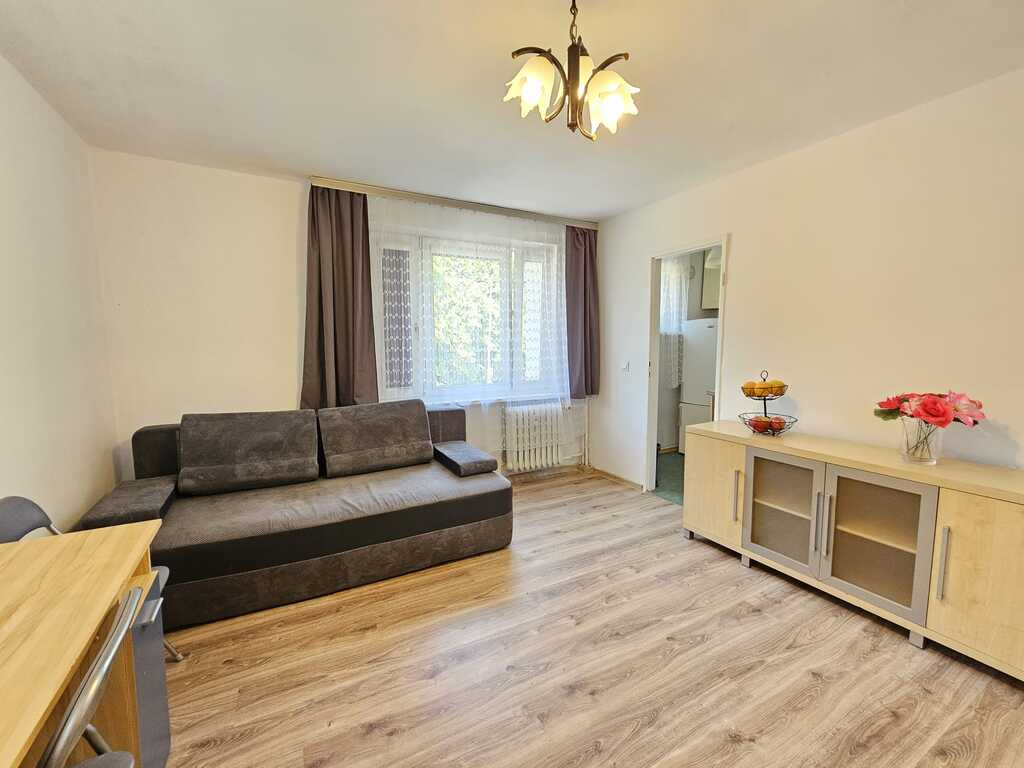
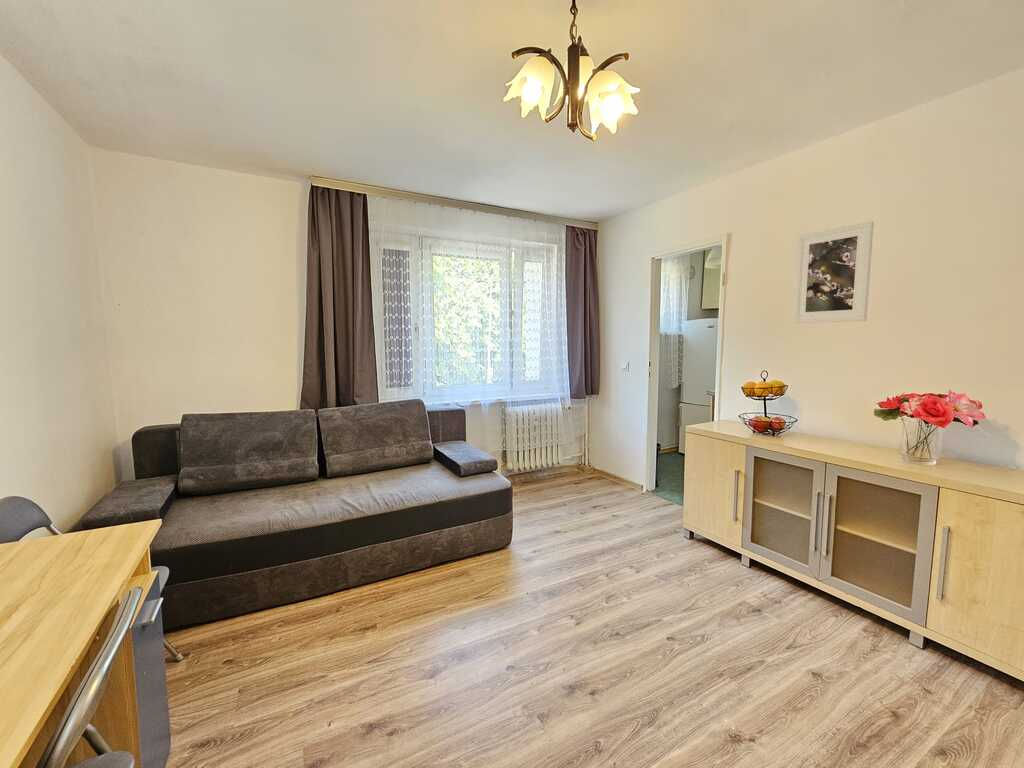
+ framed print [793,220,875,324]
